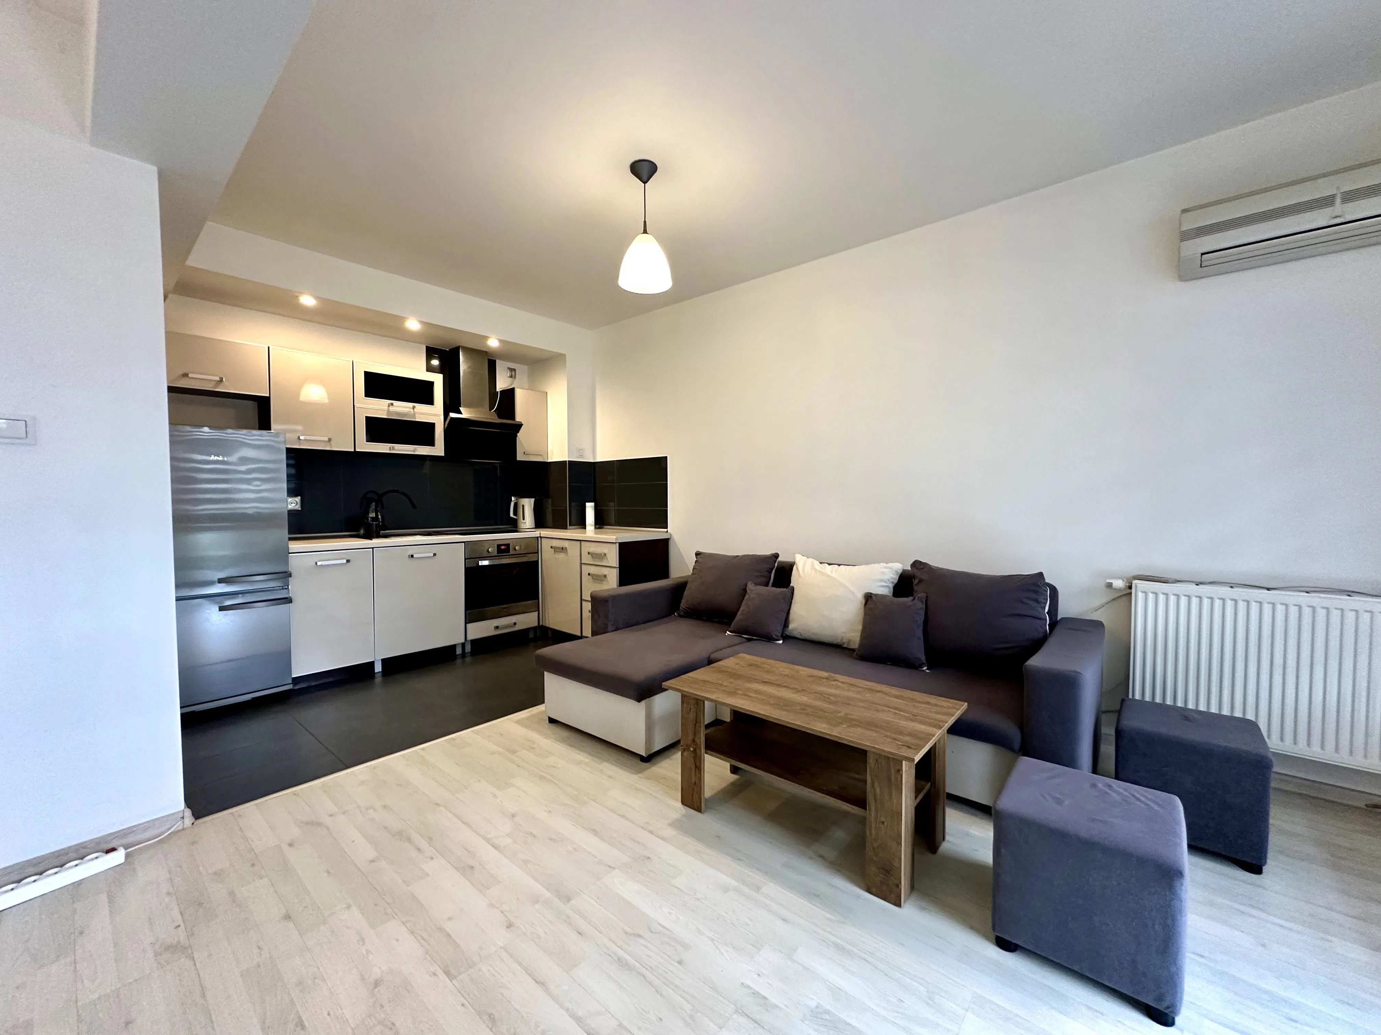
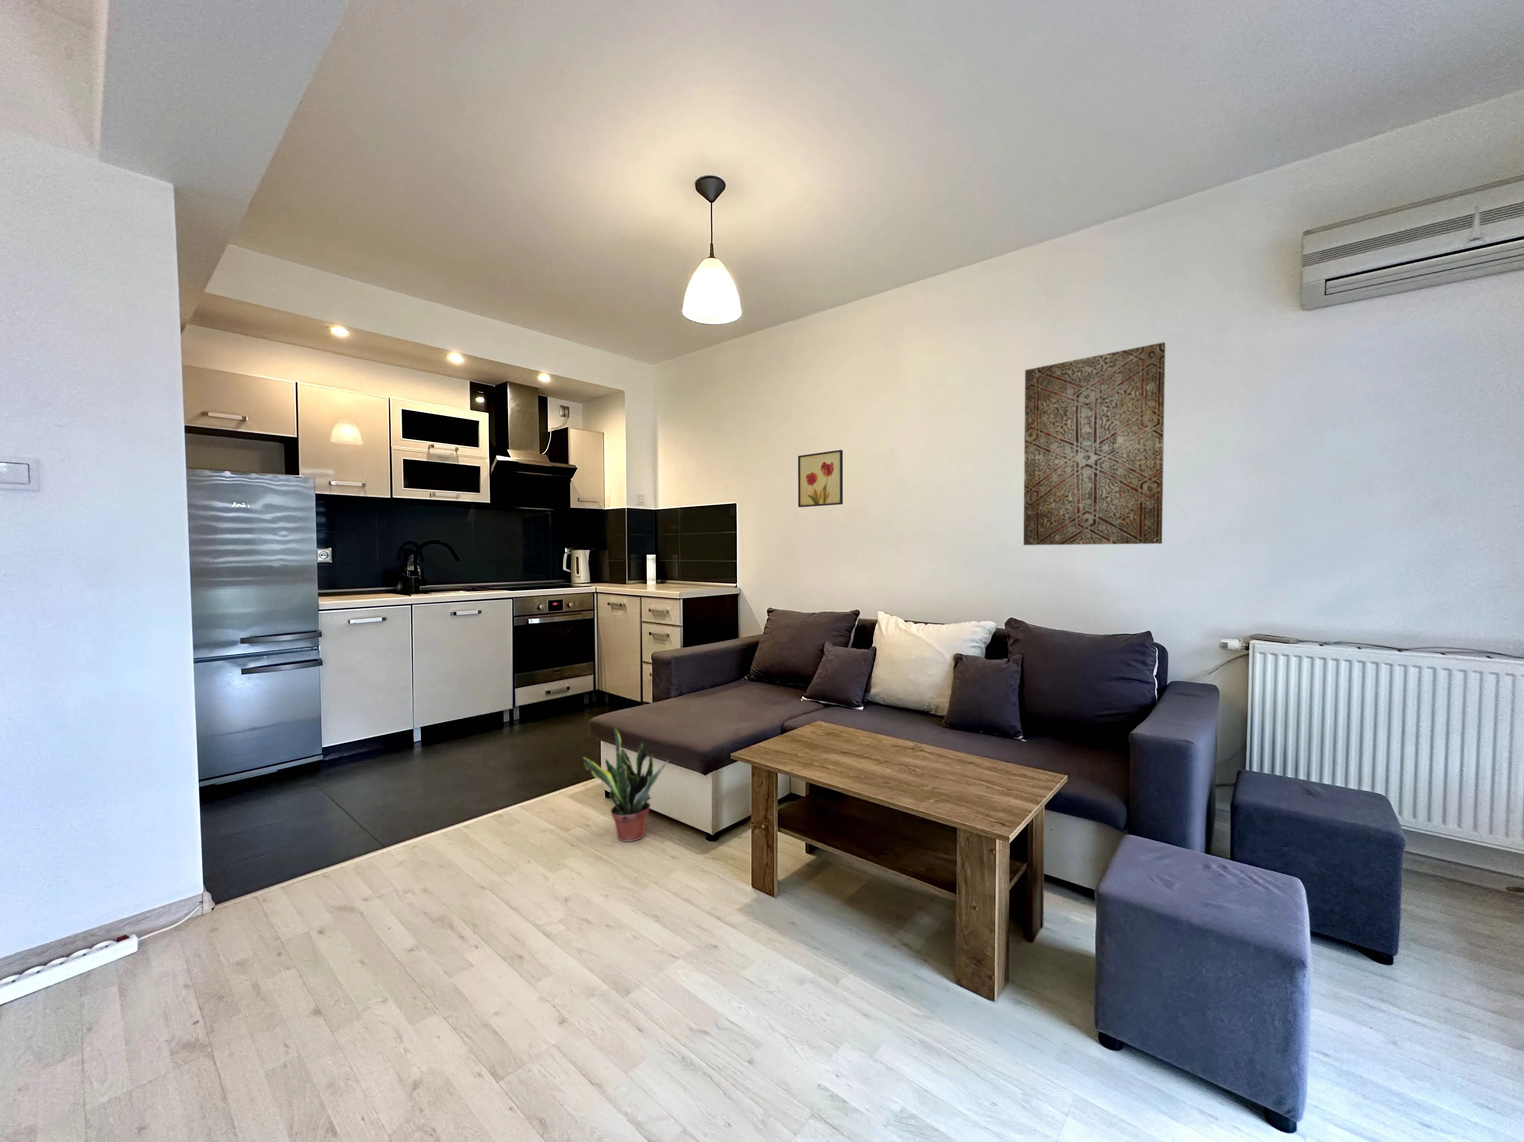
+ potted plant [582,727,670,842]
+ wall art [798,450,844,507]
+ wall art [1024,342,1165,546]
